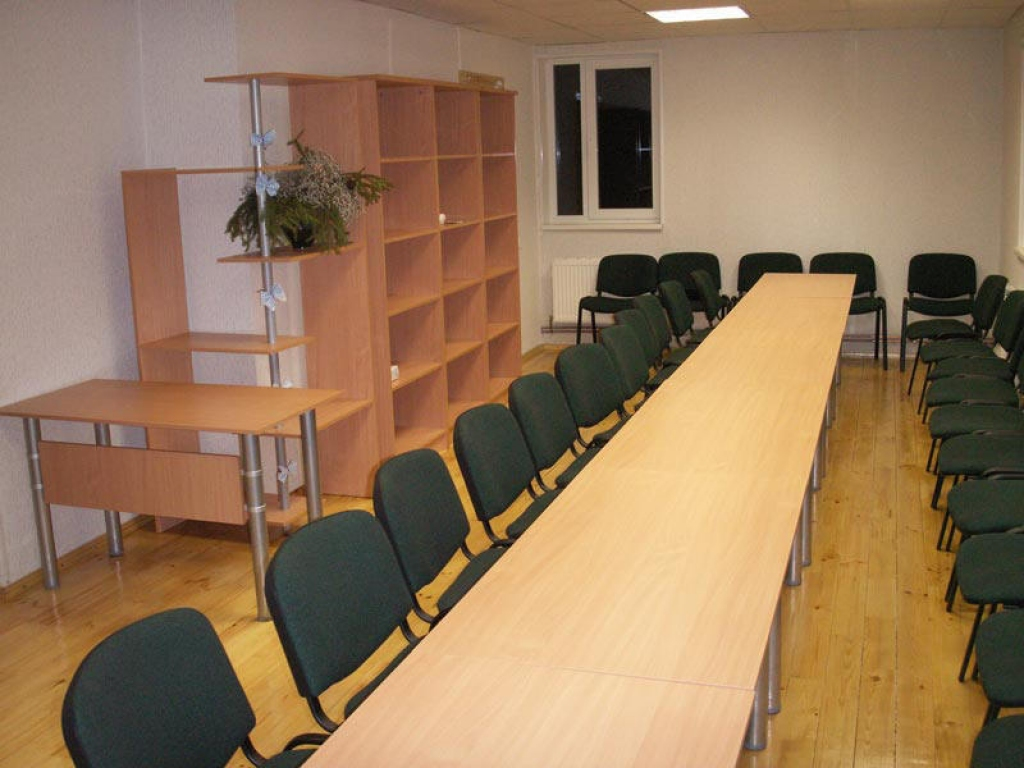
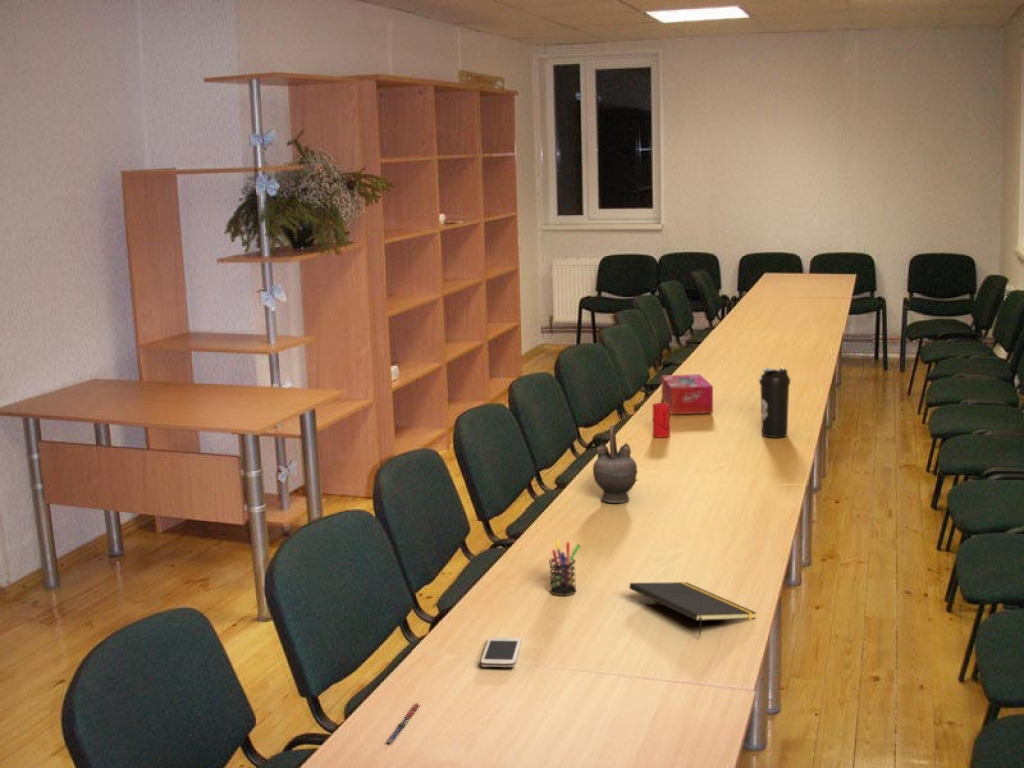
+ cup [651,402,671,438]
+ tissue box [661,373,714,415]
+ pen holder [548,538,581,597]
+ pen [385,702,421,745]
+ teapot [592,424,639,504]
+ water bottle [758,367,791,439]
+ notepad [628,581,757,637]
+ smartphone [480,636,522,668]
